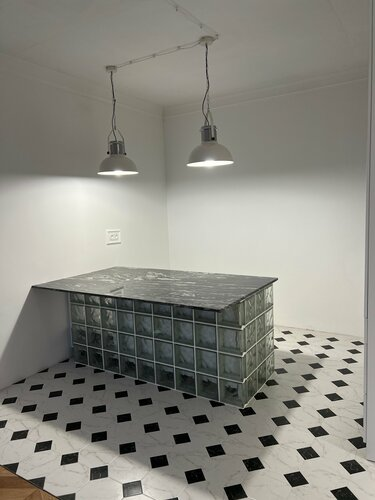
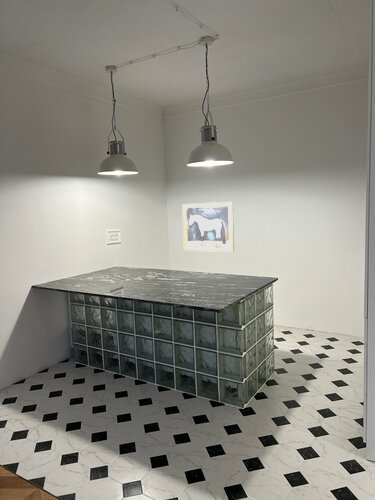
+ wall art [181,201,235,253]
